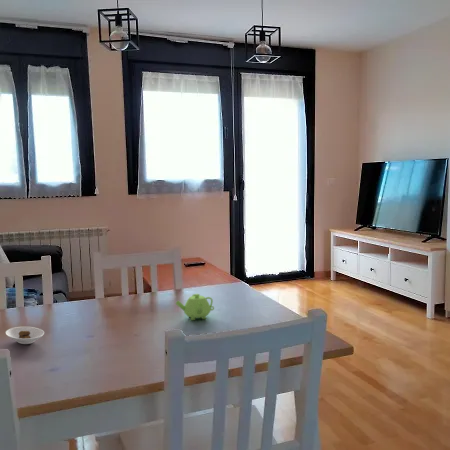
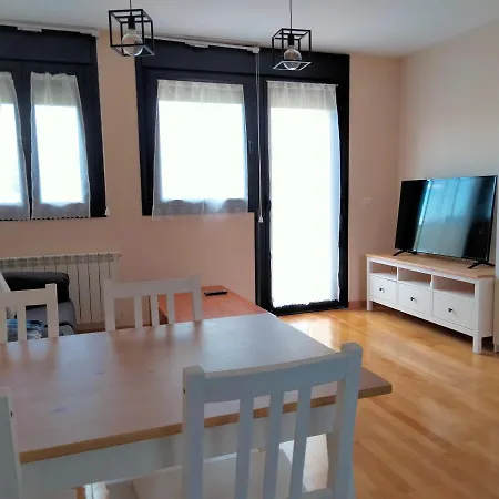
- teapot [175,293,215,321]
- saucer [5,326,45,345]
